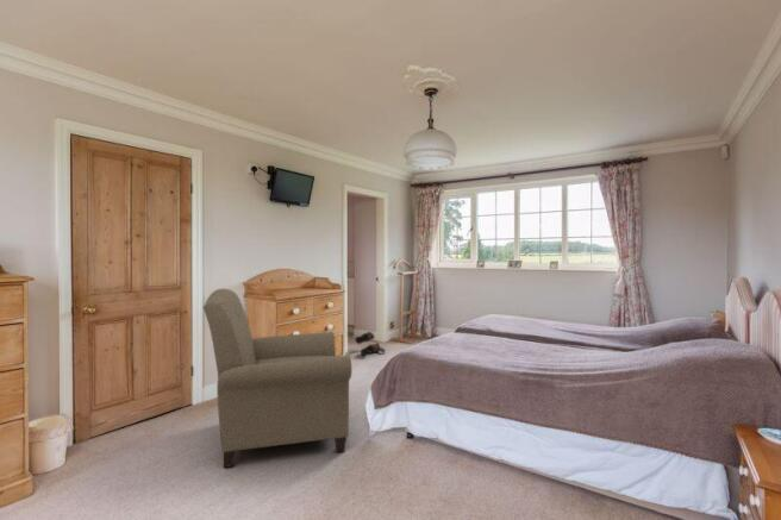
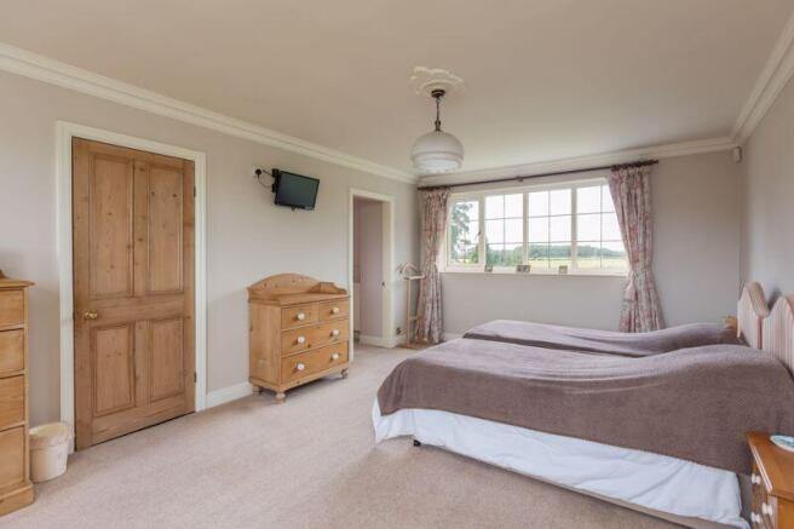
- boots [354,331,387,357]
- chair [202,288,352,469]
